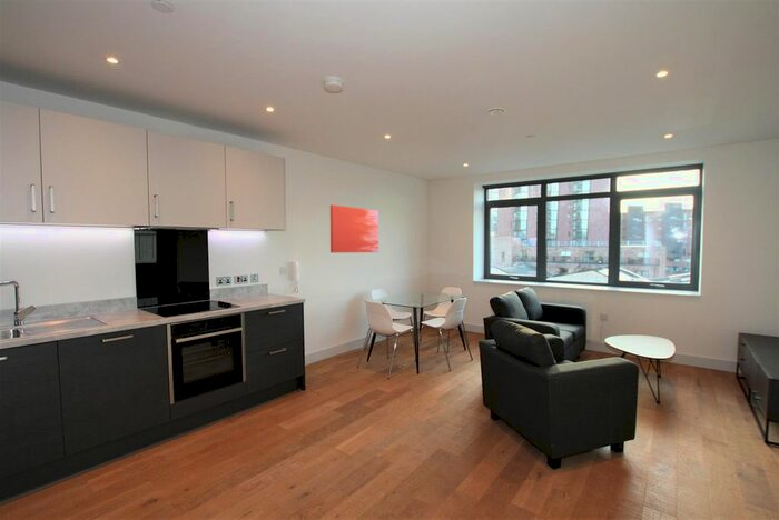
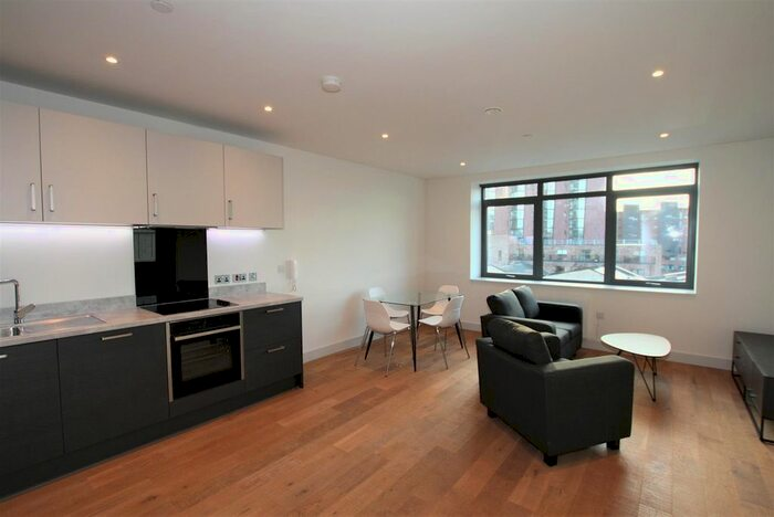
- wall art [329,204,379,253]
